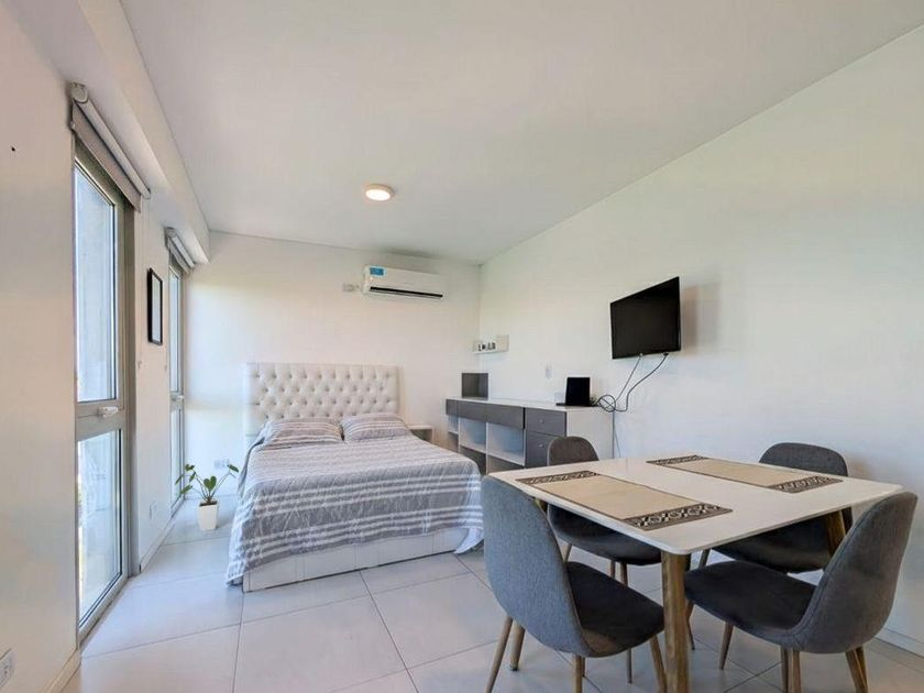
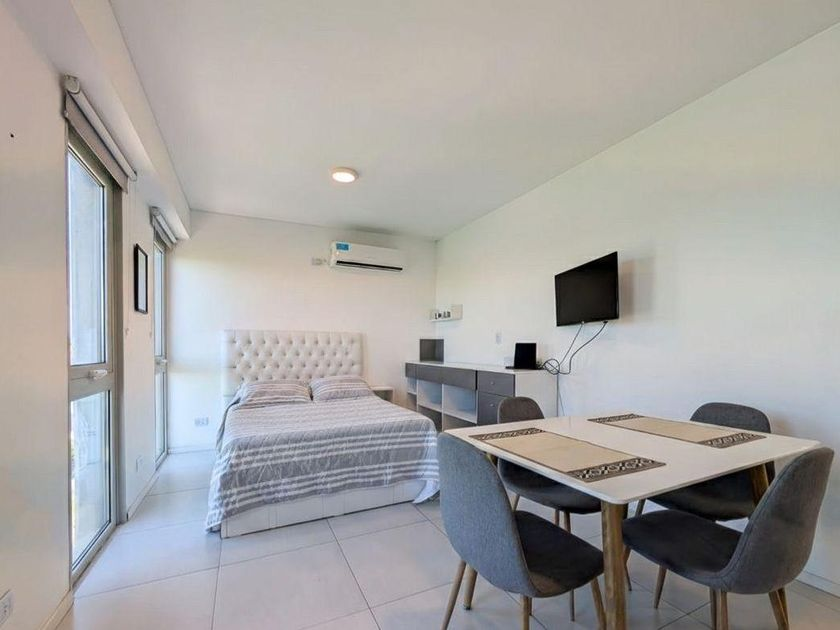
- house plant [174,463,240,532]
